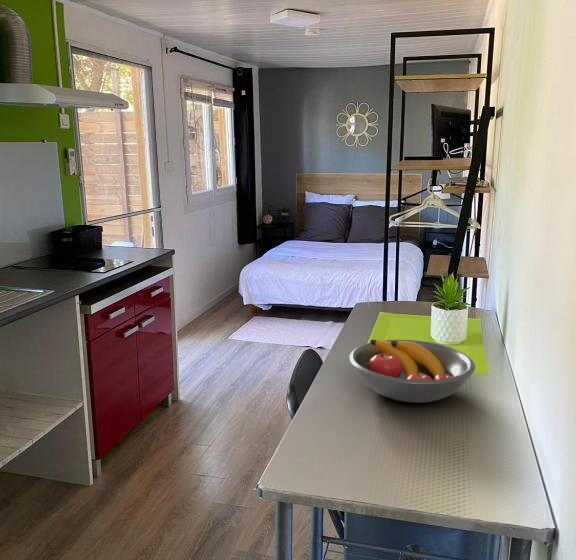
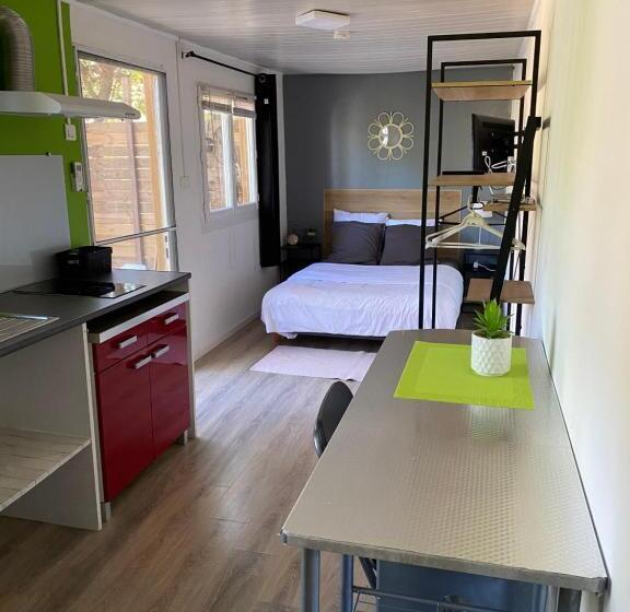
- fruit bowl [348,338,476,404]
